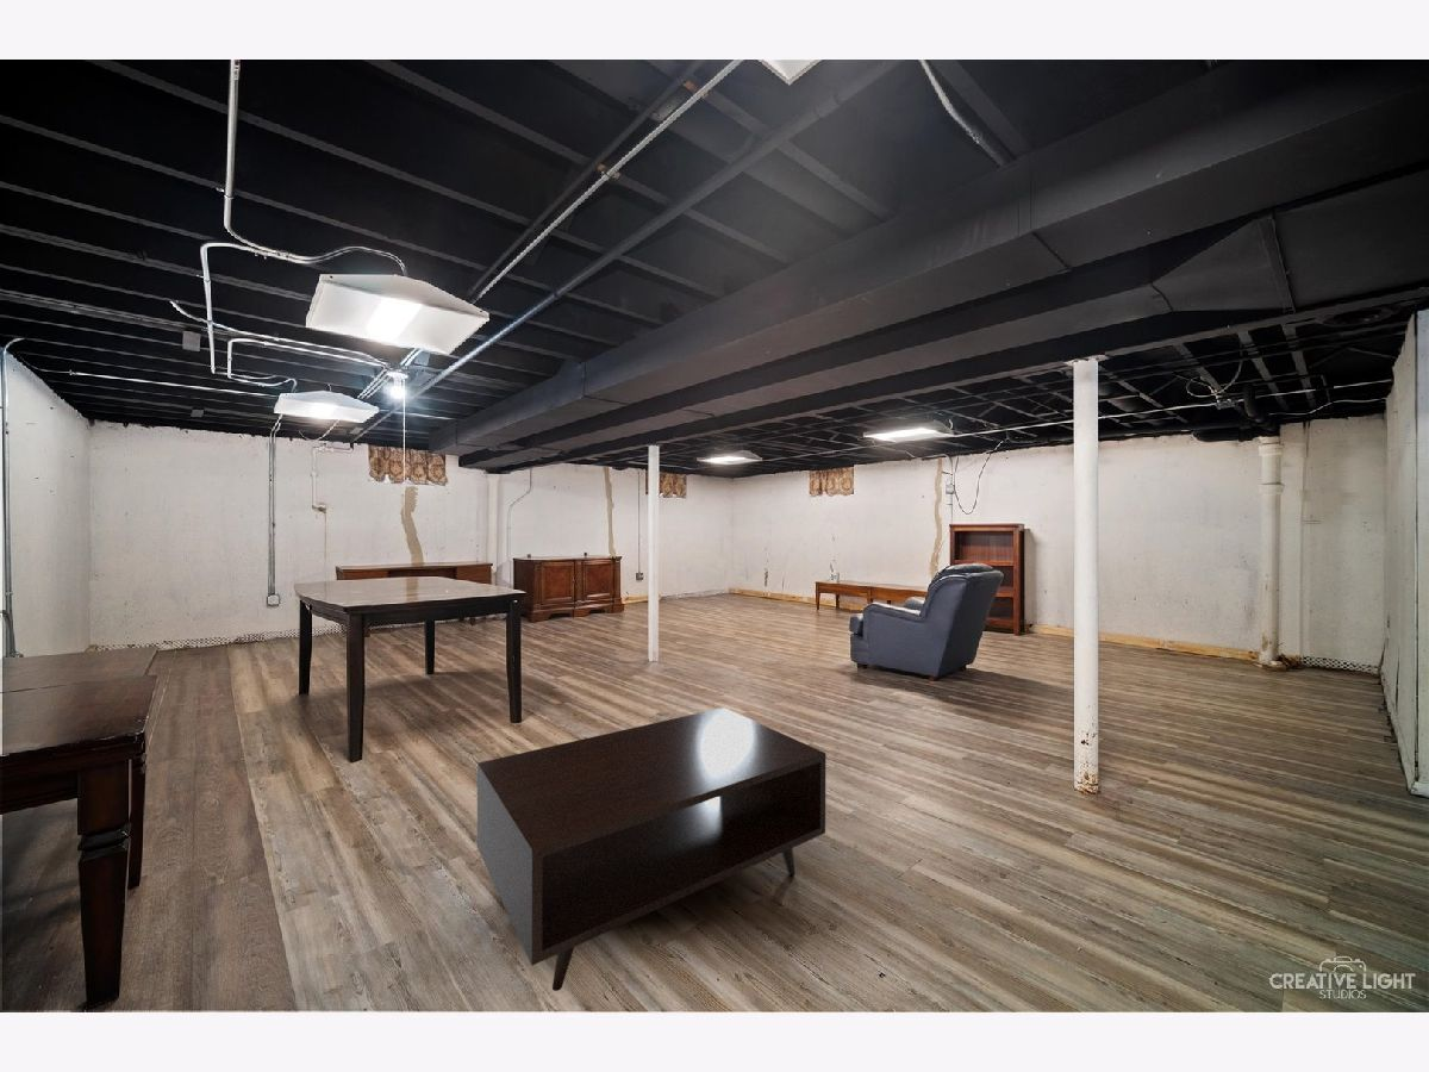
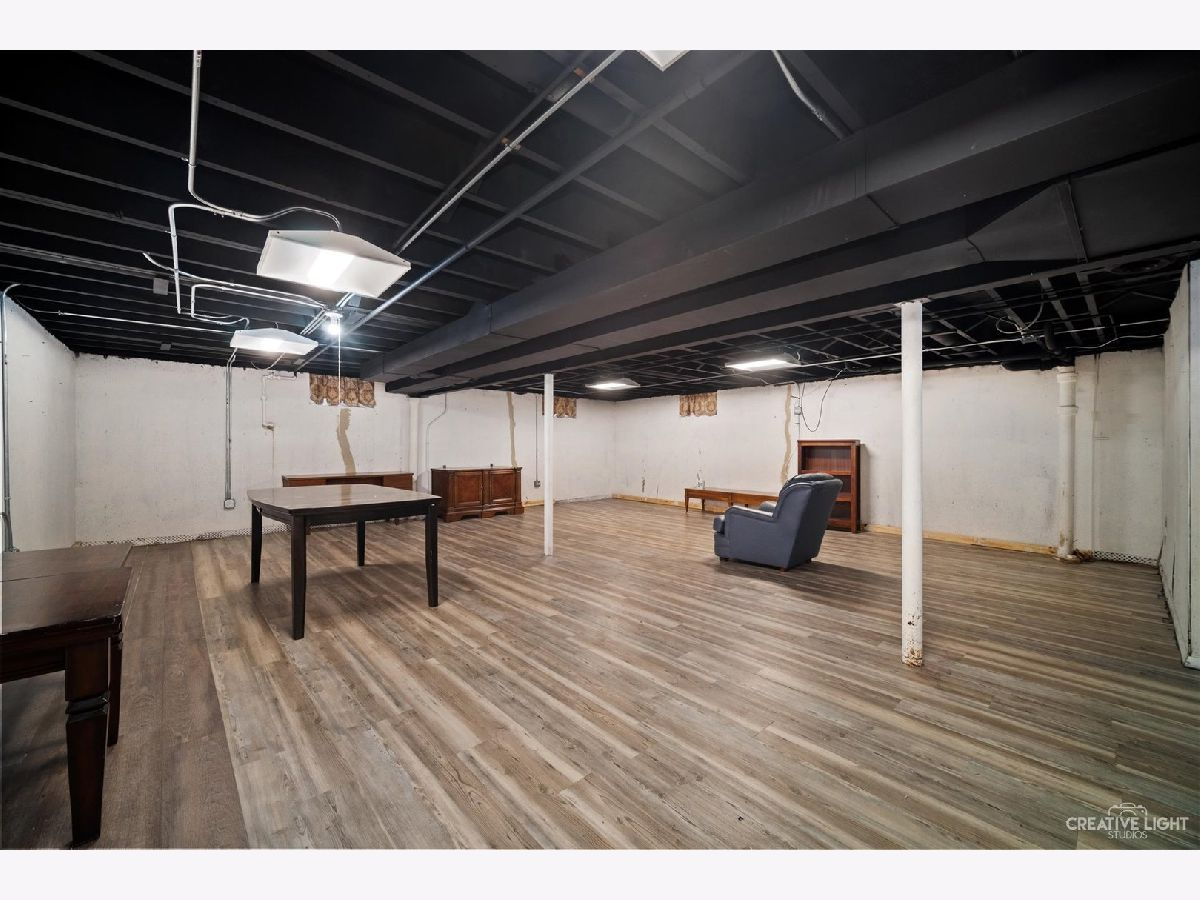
- coffee table [476,706,826,992]
